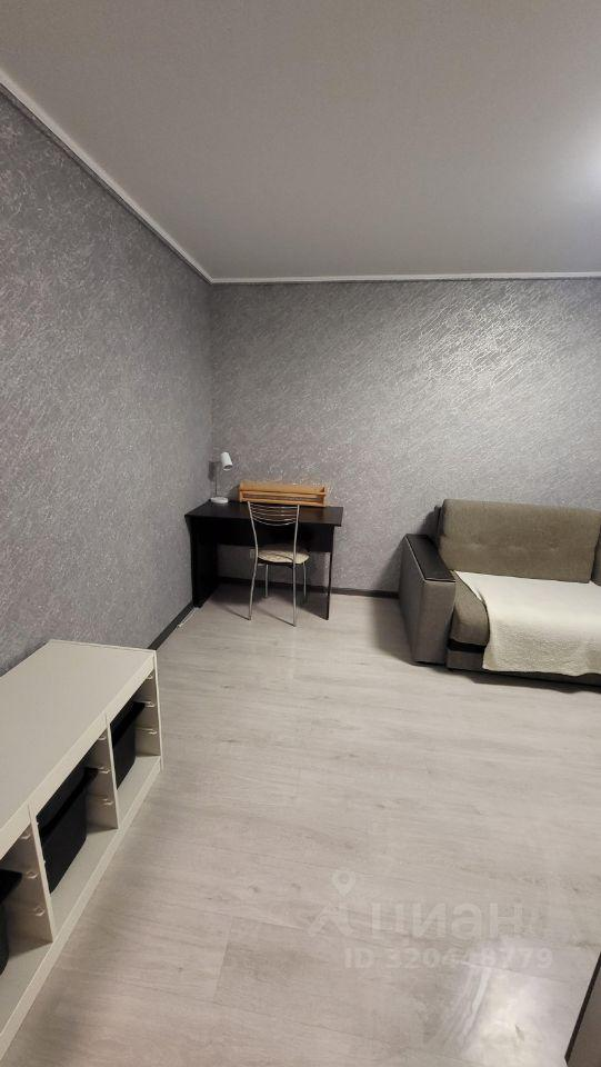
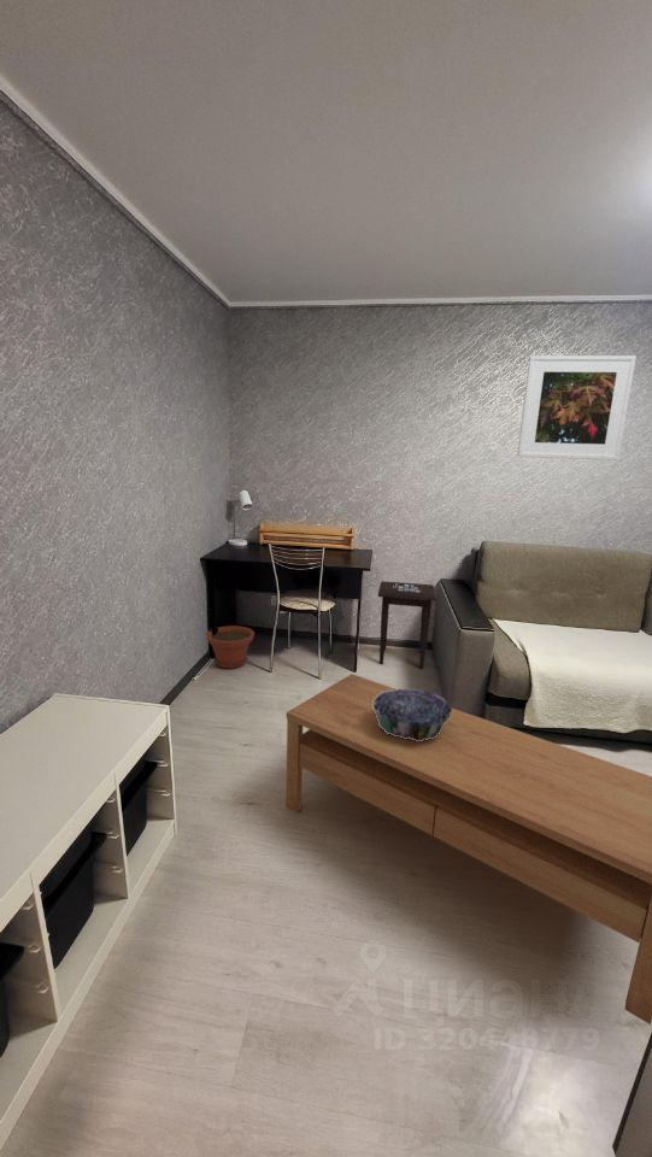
+ plant pot [205,624,255,670]
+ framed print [516,354,638,462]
+ decorative bowl [372,688,452,741]
+ side table [376,580,437,669]
+ coffee table [286,673,652,1026]
